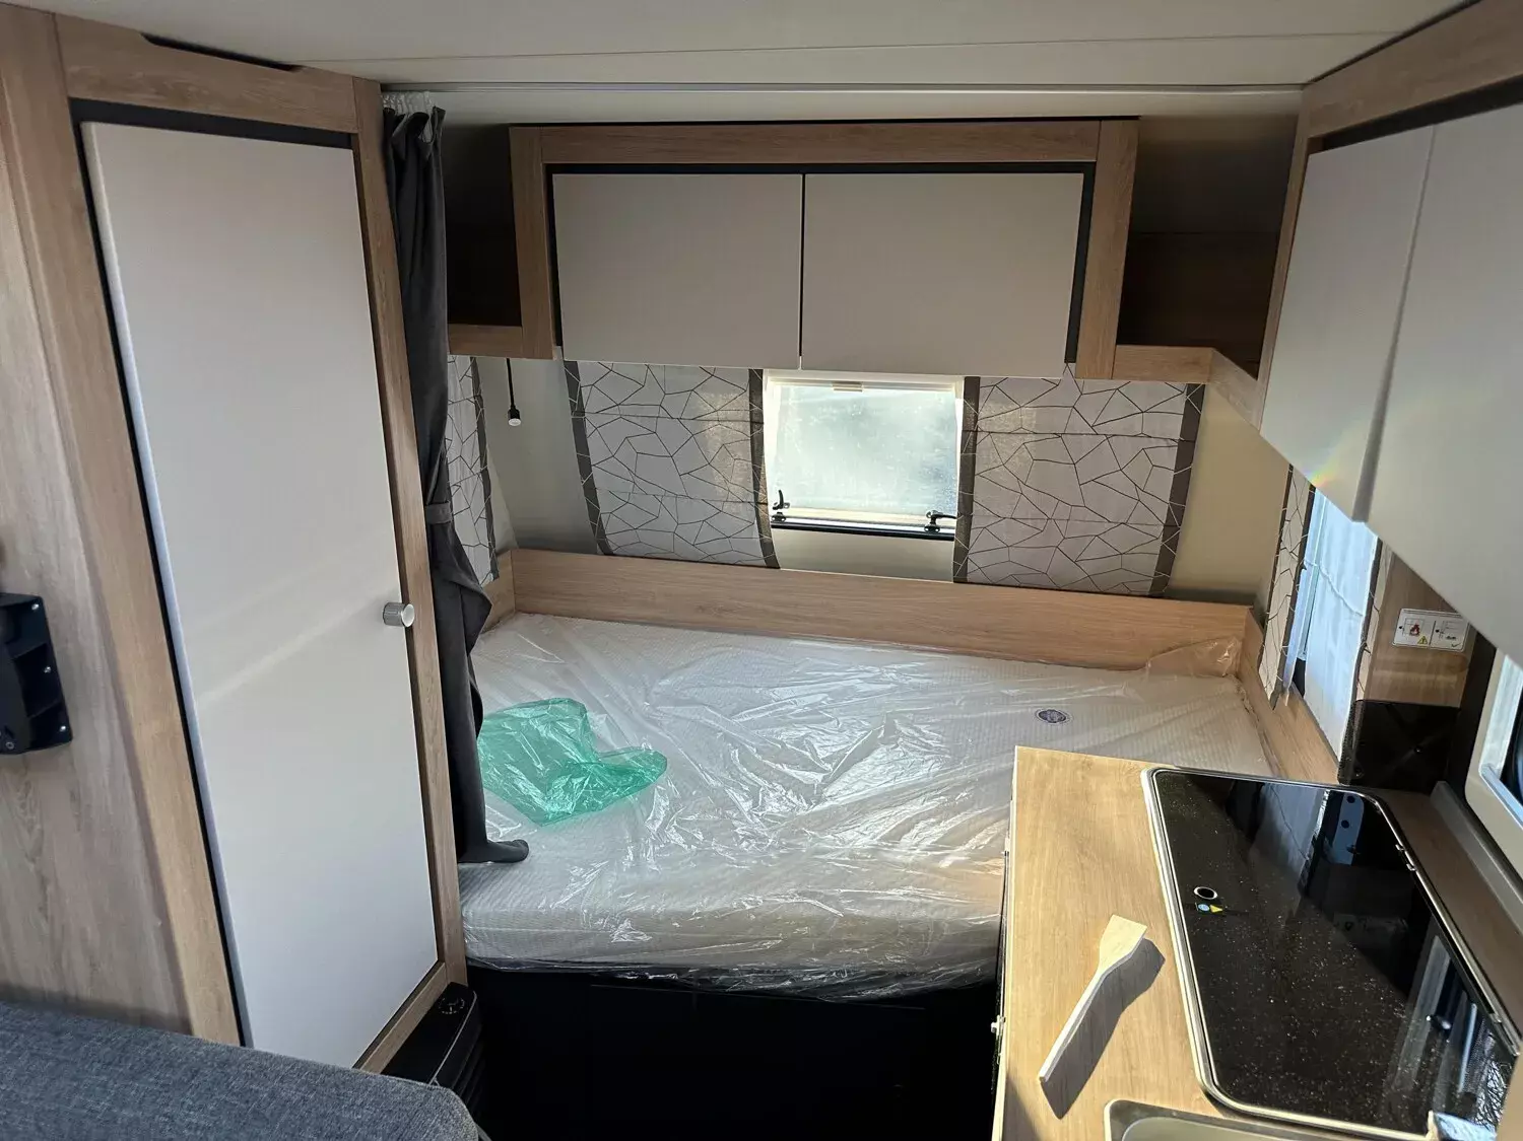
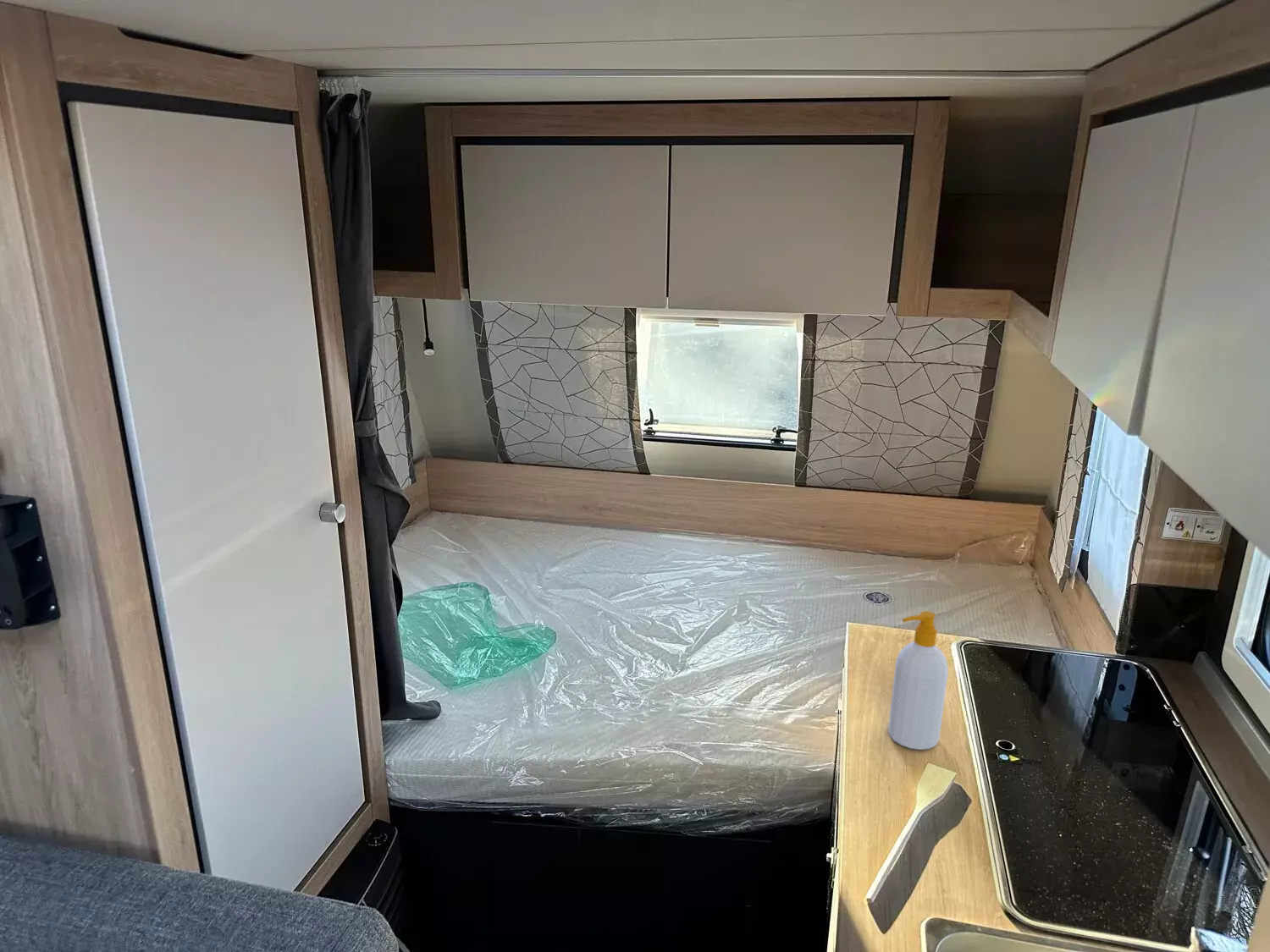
+ soap bottle [887,610,949,751]
